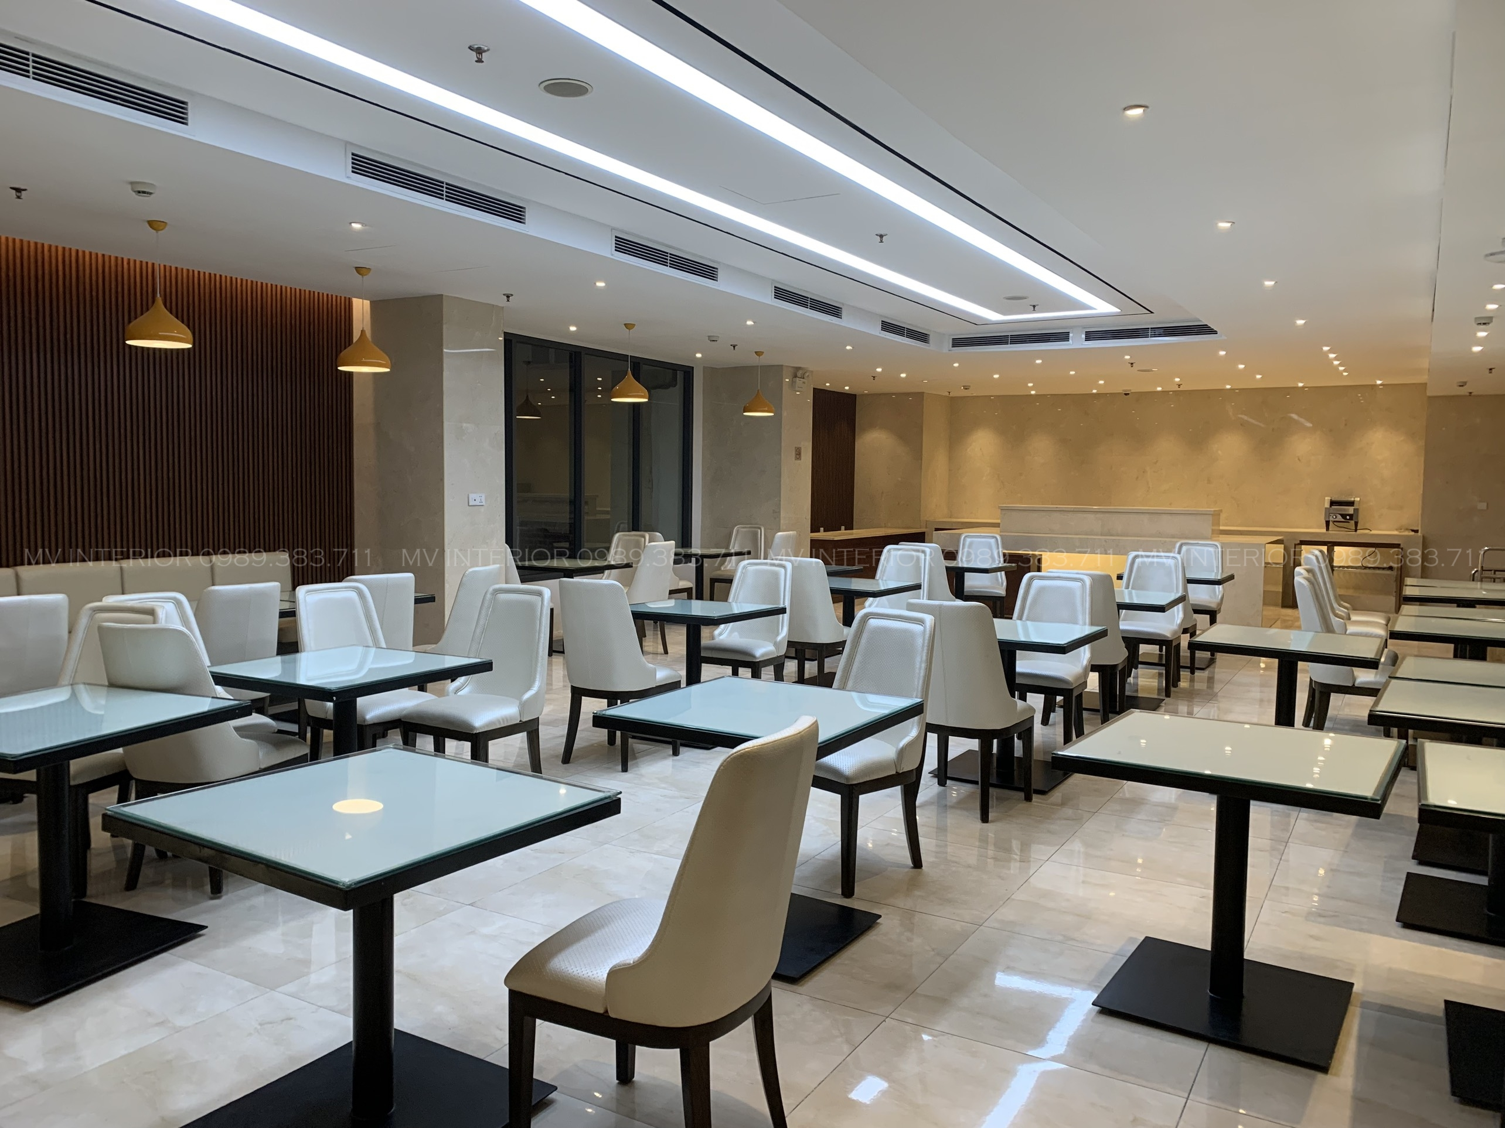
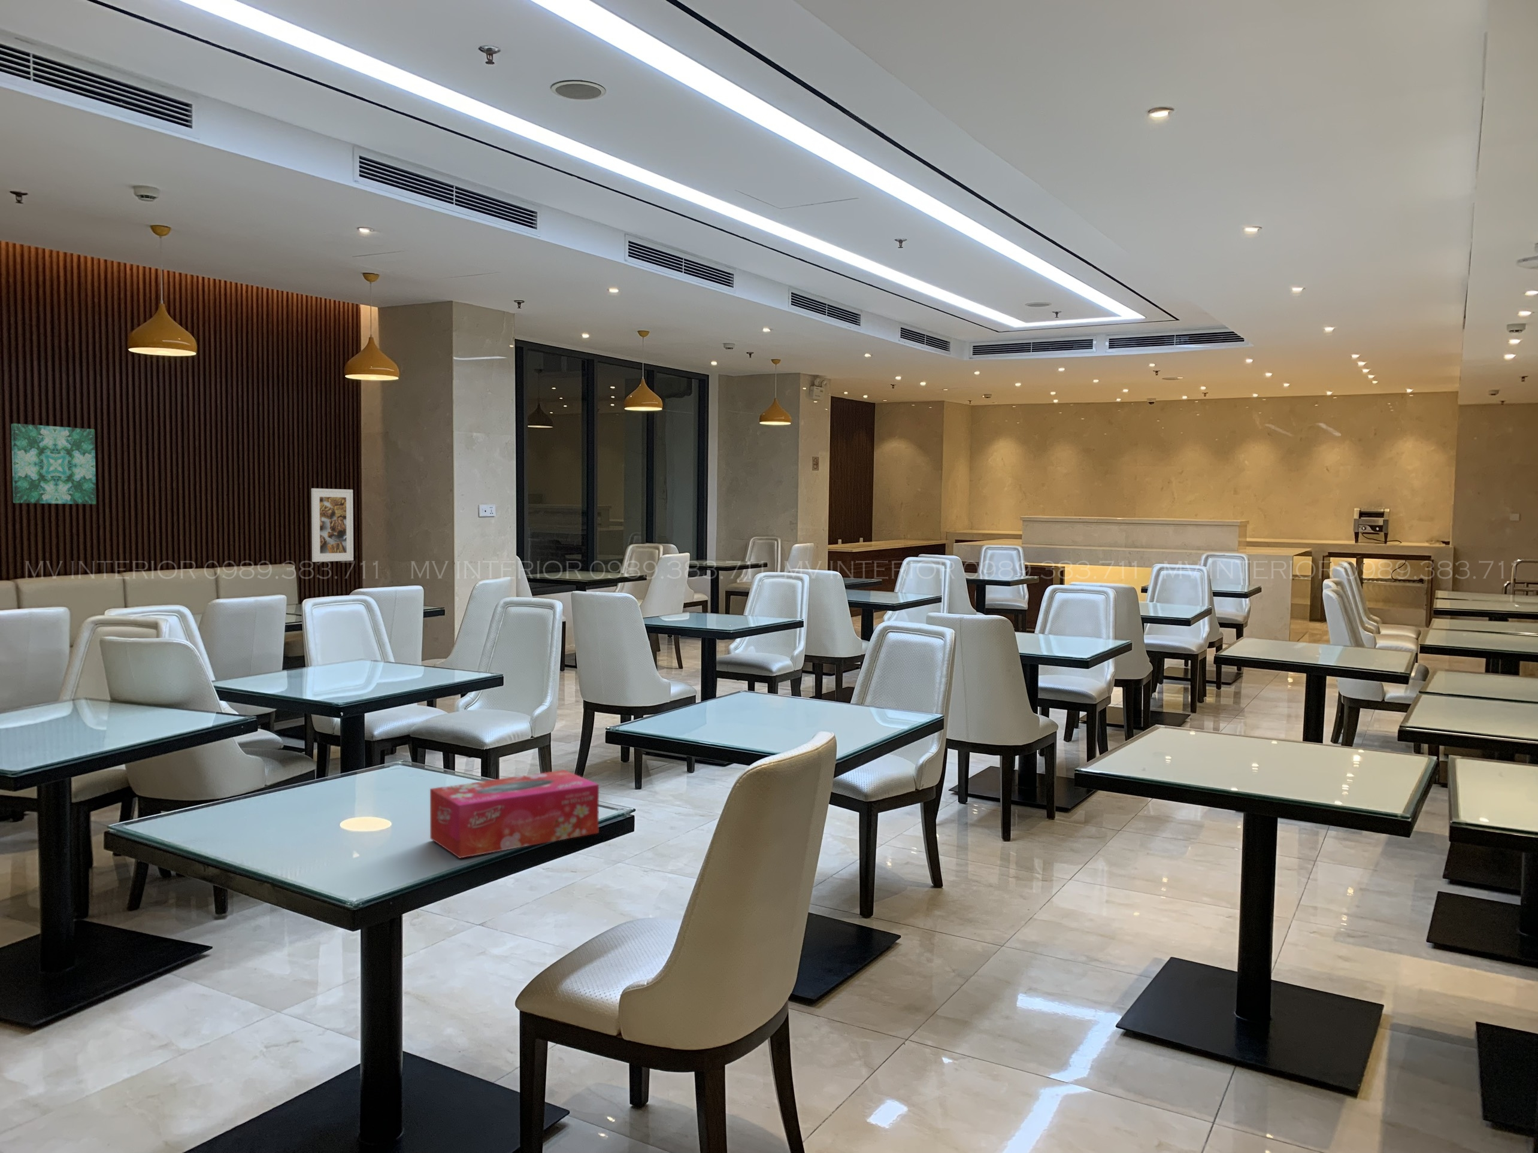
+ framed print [311,488,354,563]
+ tissue box [430,769,599,859]
+ wall art [11,423,97,505]
